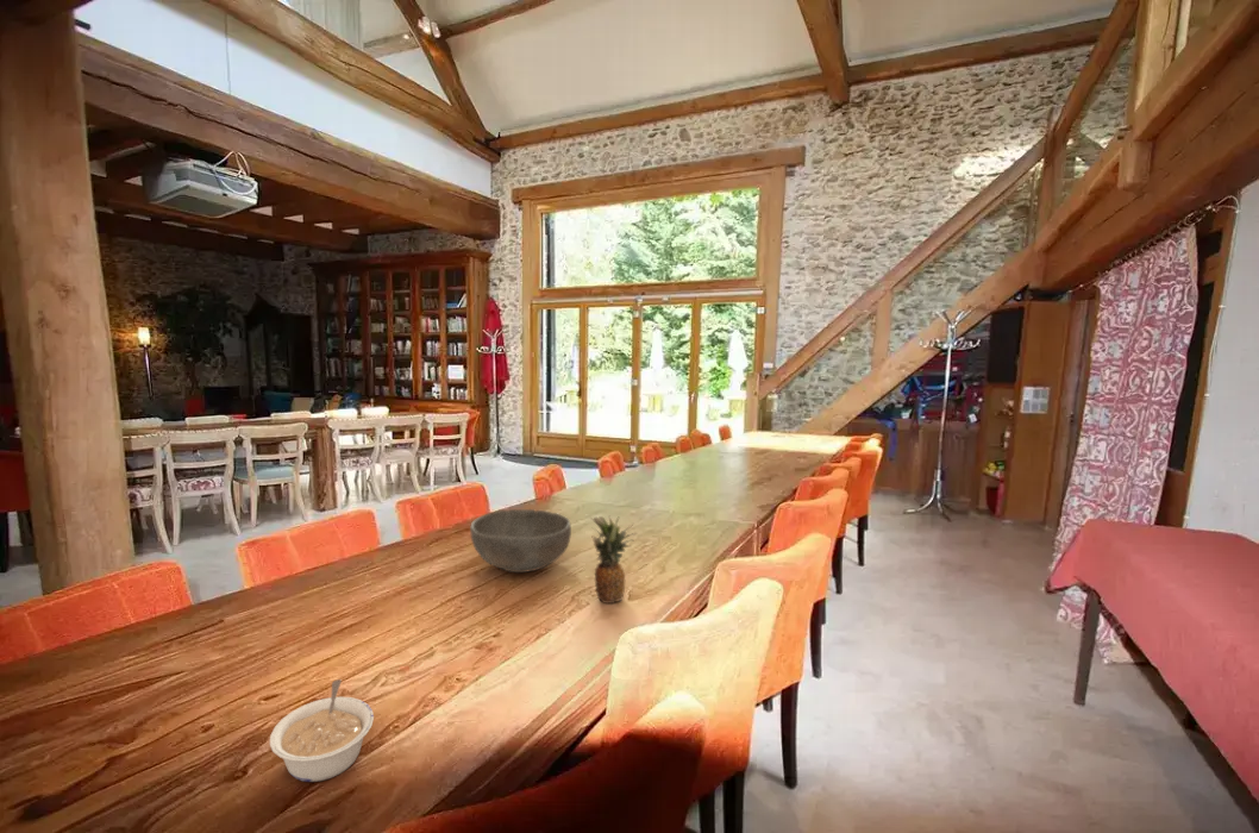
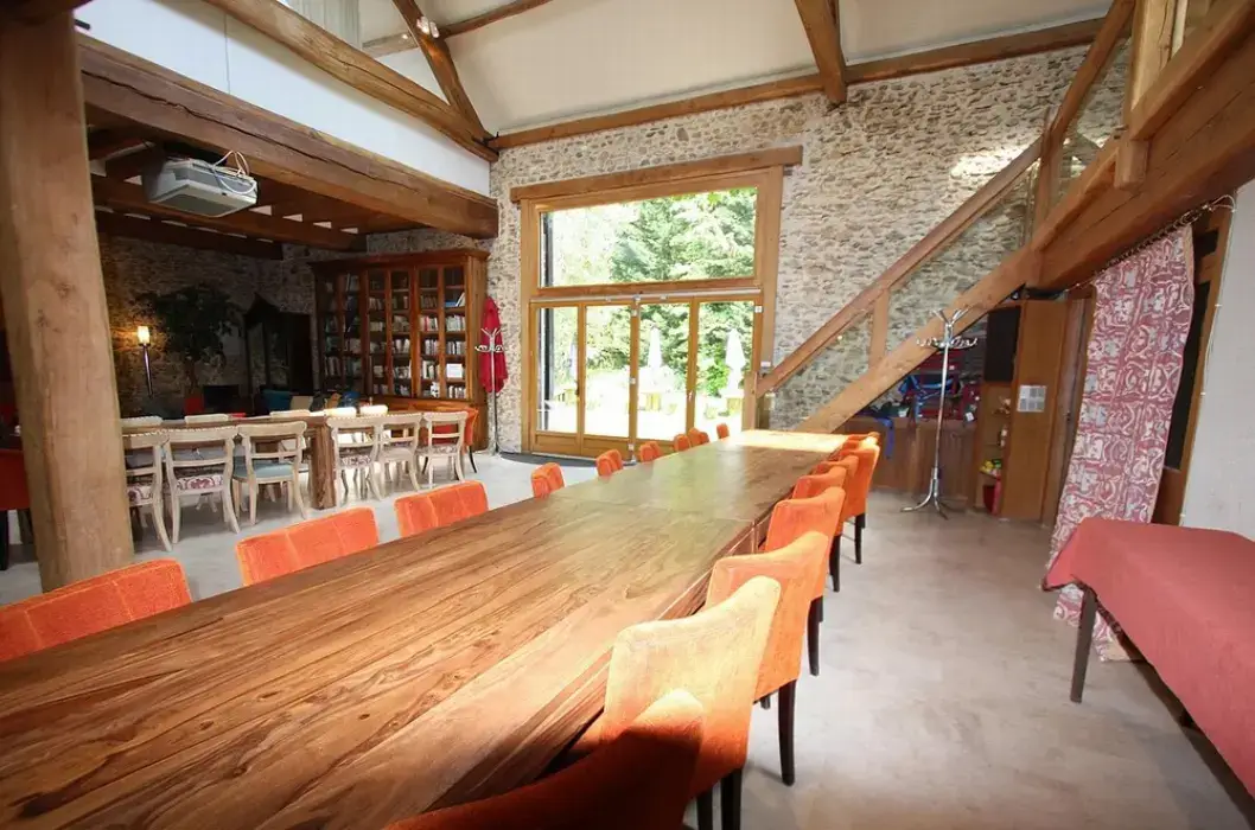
- fruit [588,515,639,605]
- legume [269,678,375,783]
- bowl [469,508,572,574]
